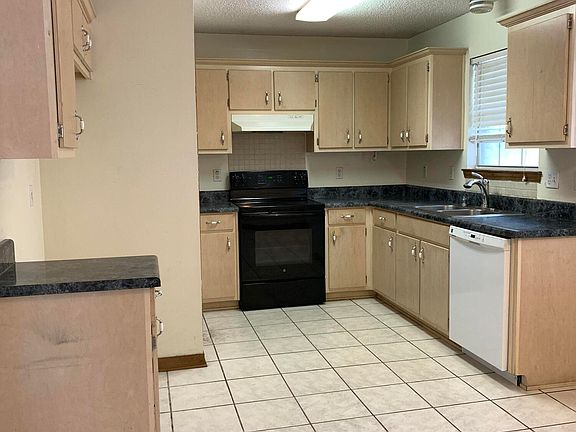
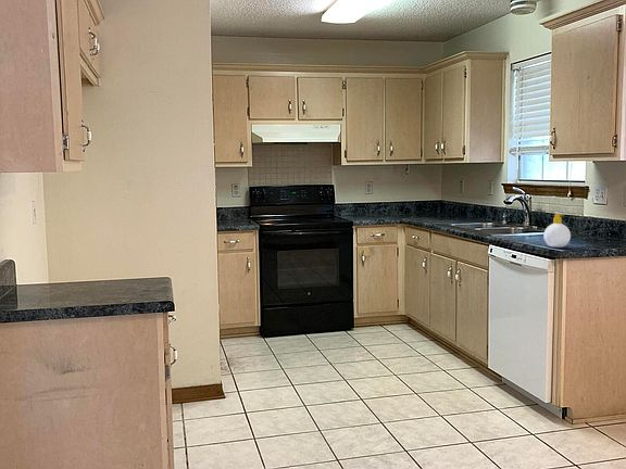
+ soap bottle [543,213,572,249]
